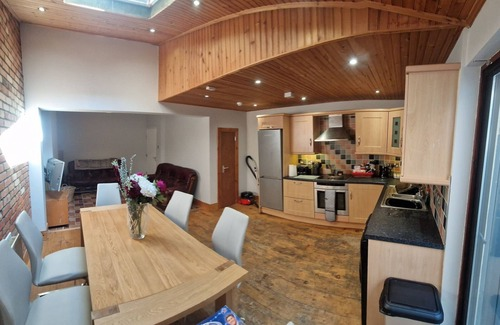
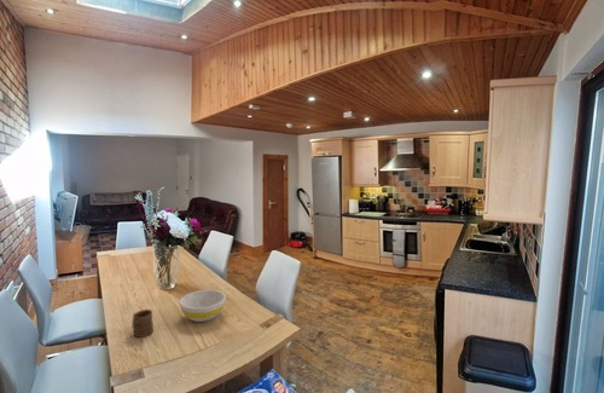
+ bowl [179,289,227,323]
+ cup [132,308,155,339]
